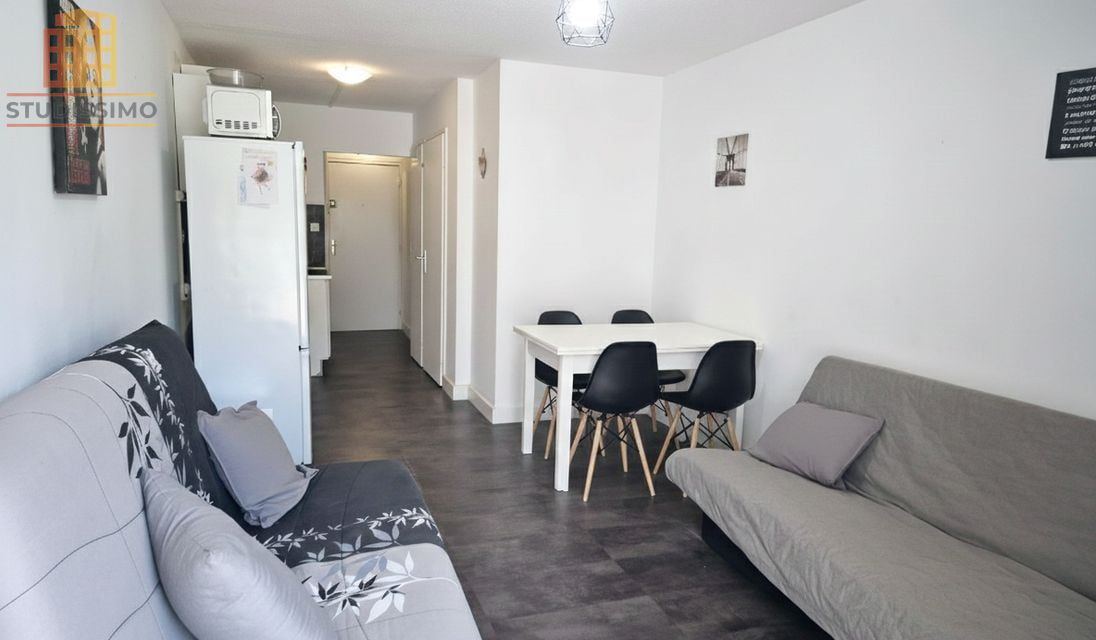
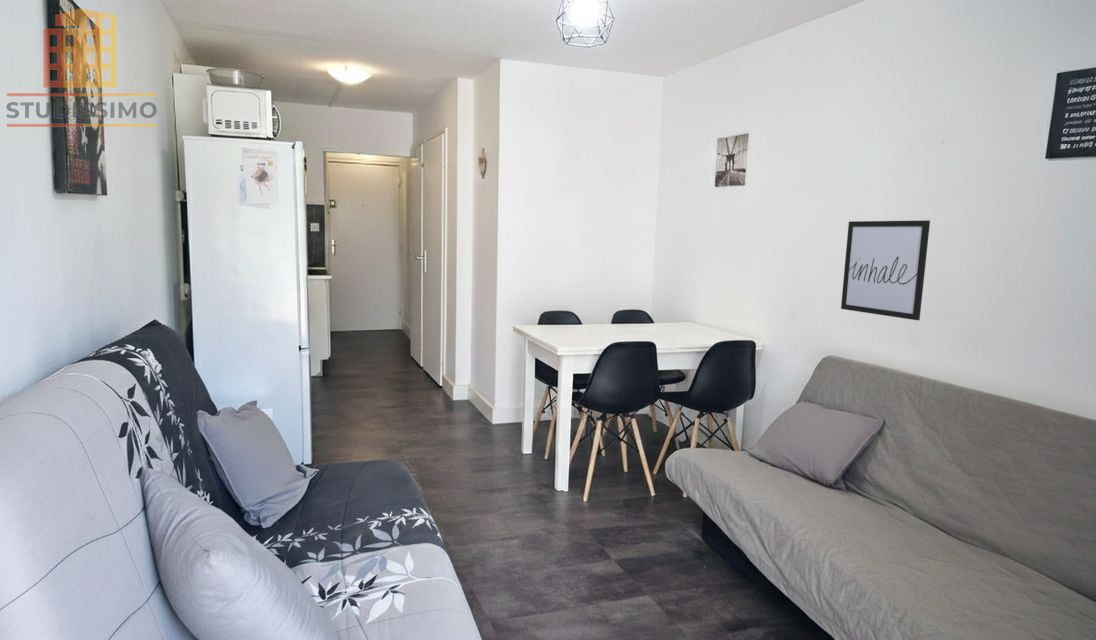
+ wall art [840,219,931,321]
